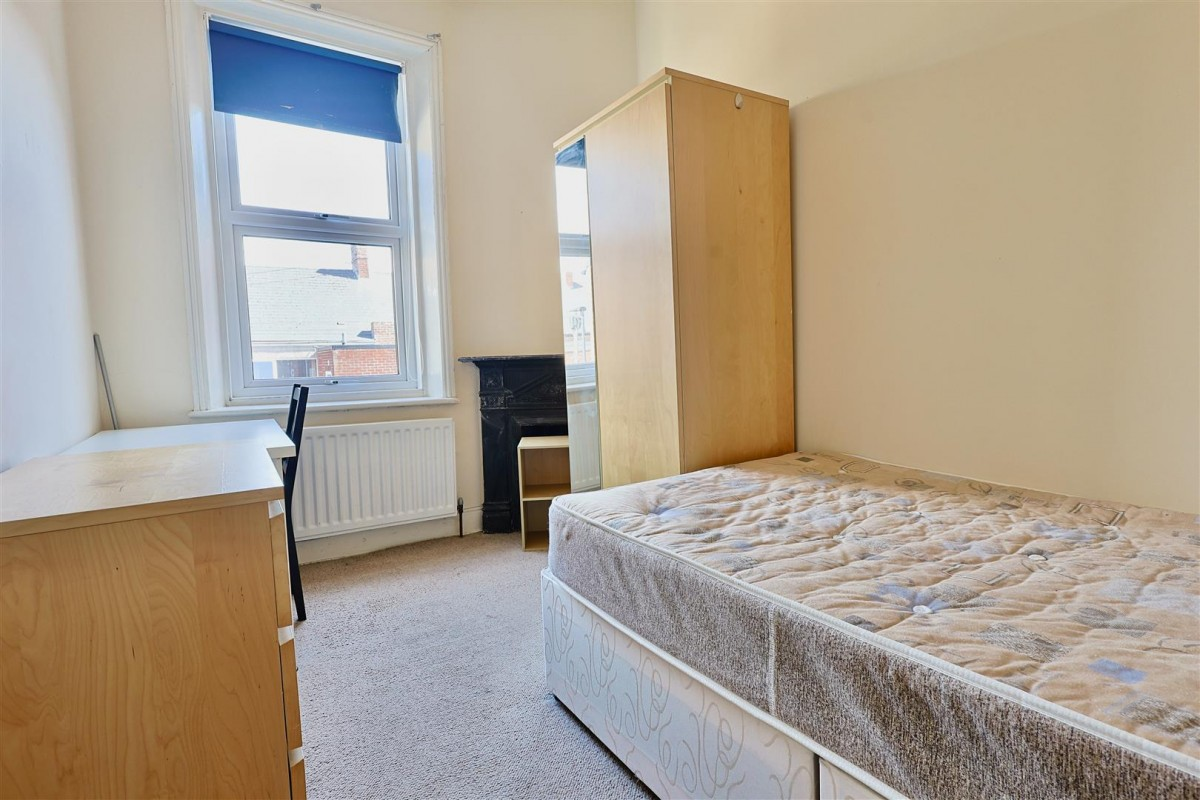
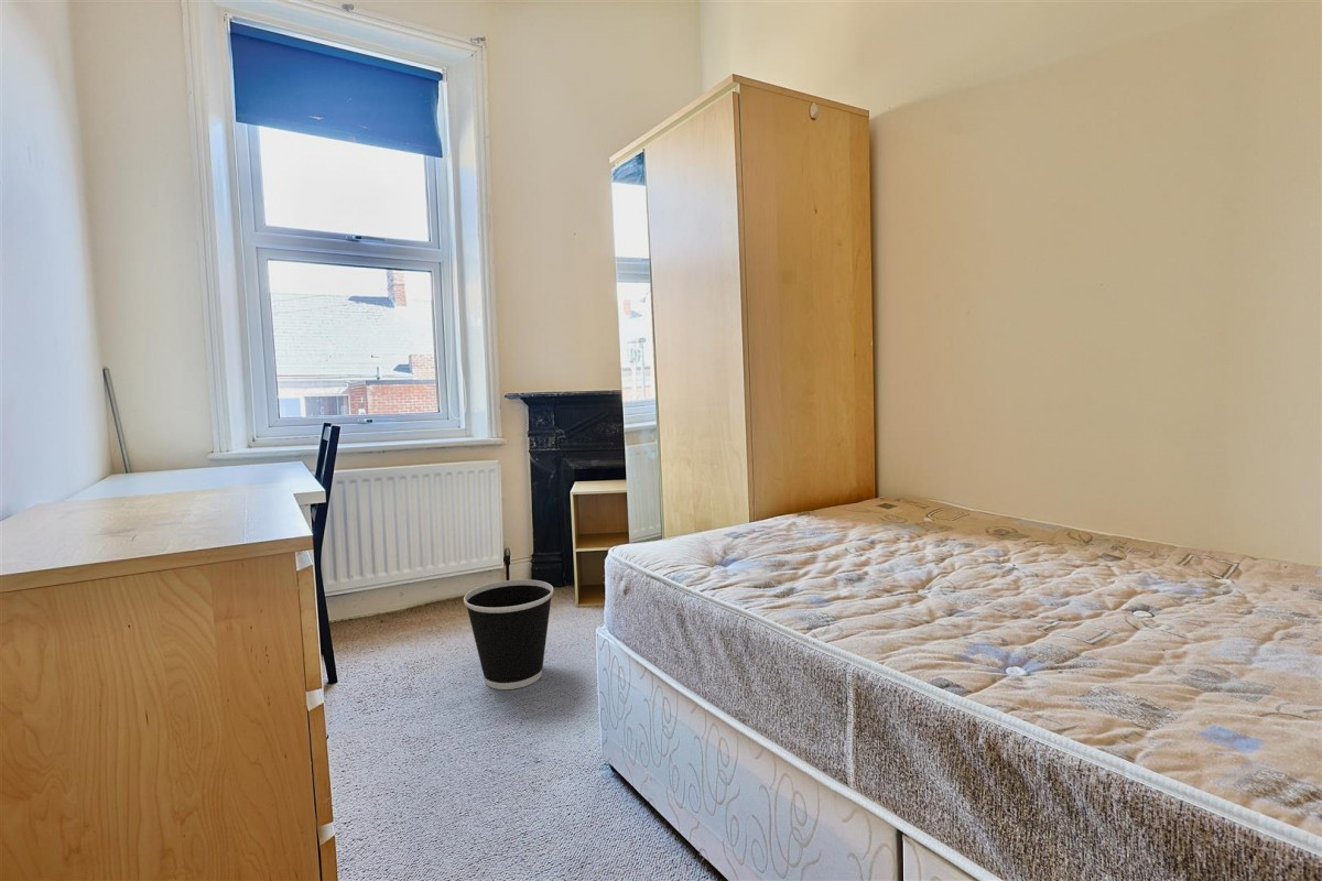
+ wastebasket [463,578,554,690]
